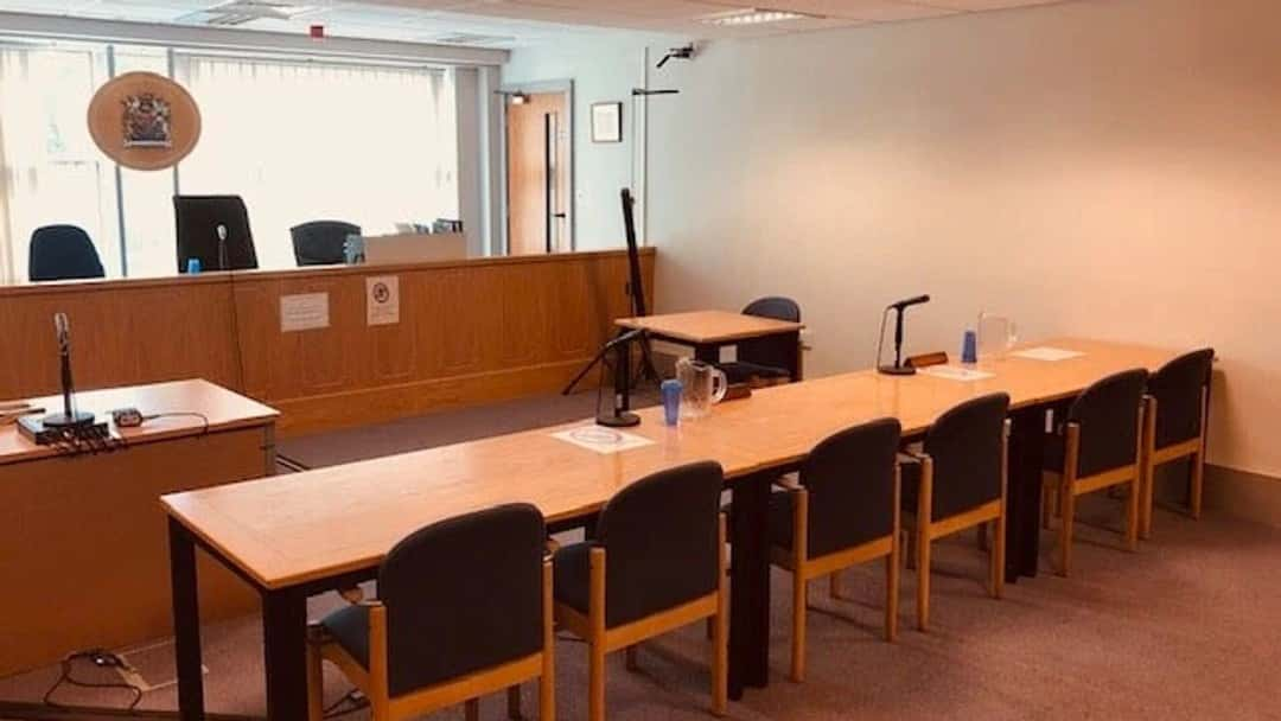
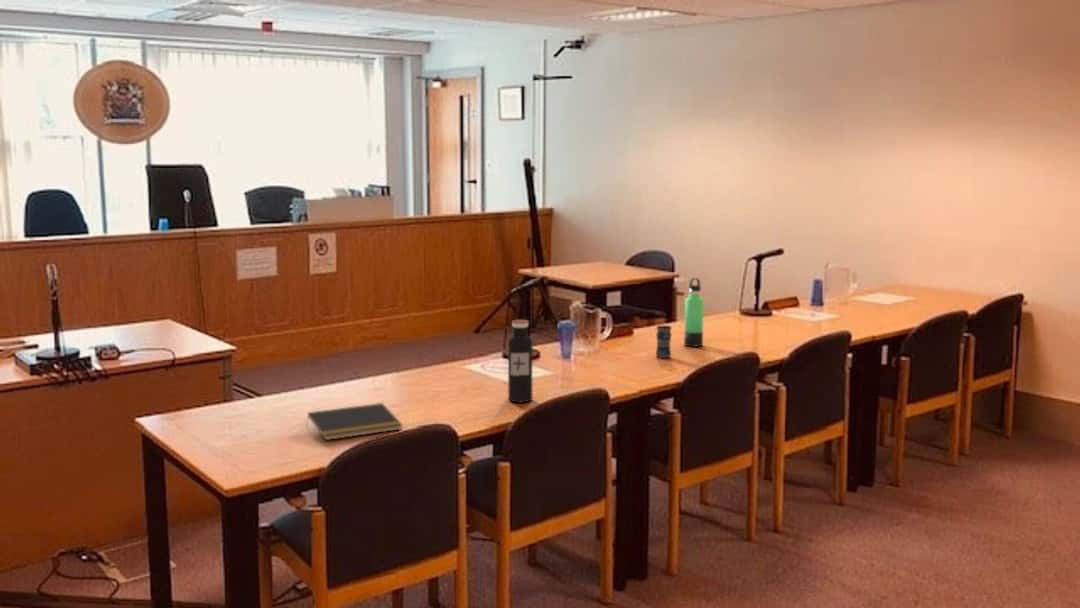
+ jar [655,325,673,359]
+ water bottle [507,319,533,403]
+ notepad [305,402,404,441]
+ thermos bottle [683,277,704,348]
